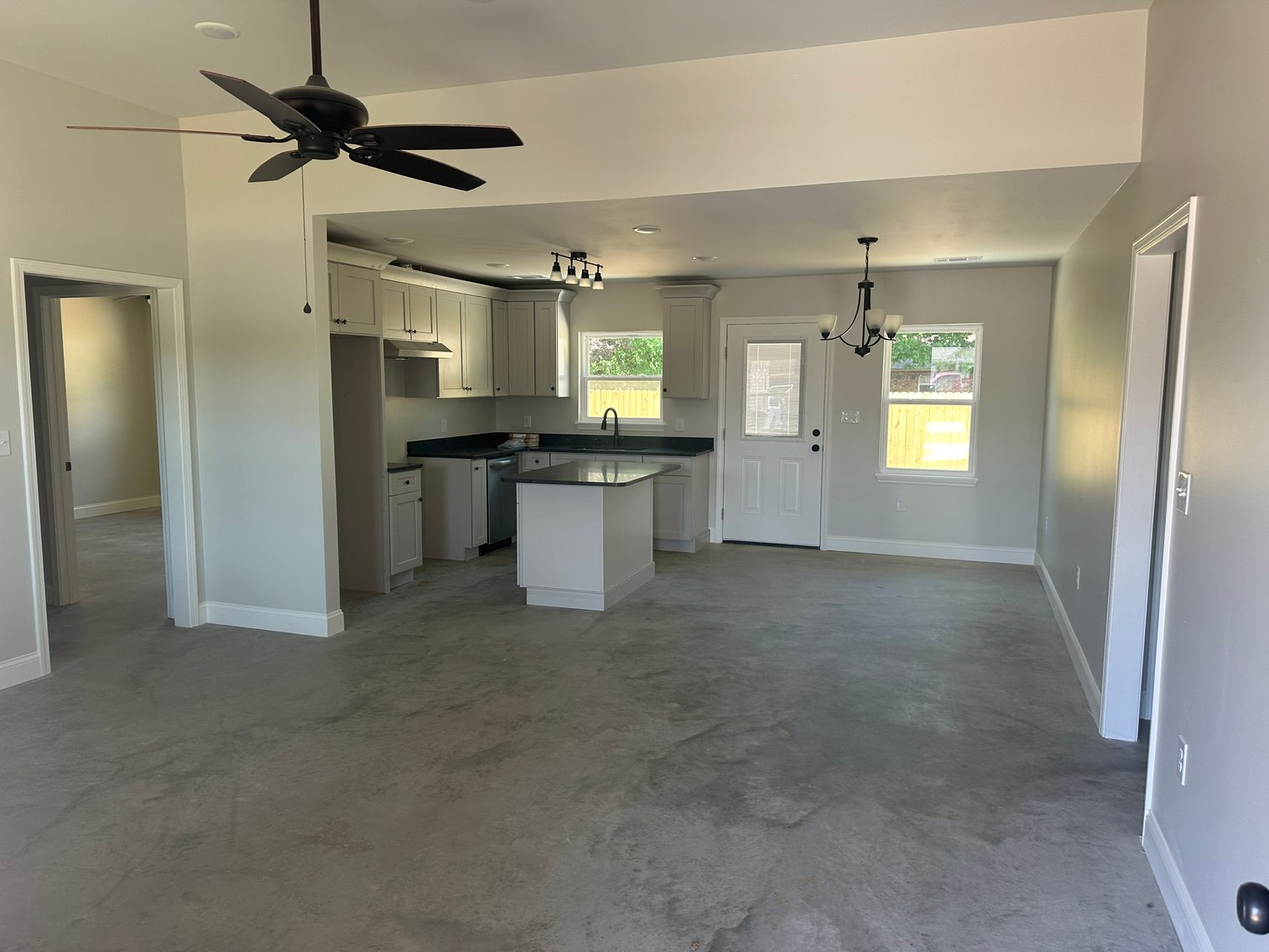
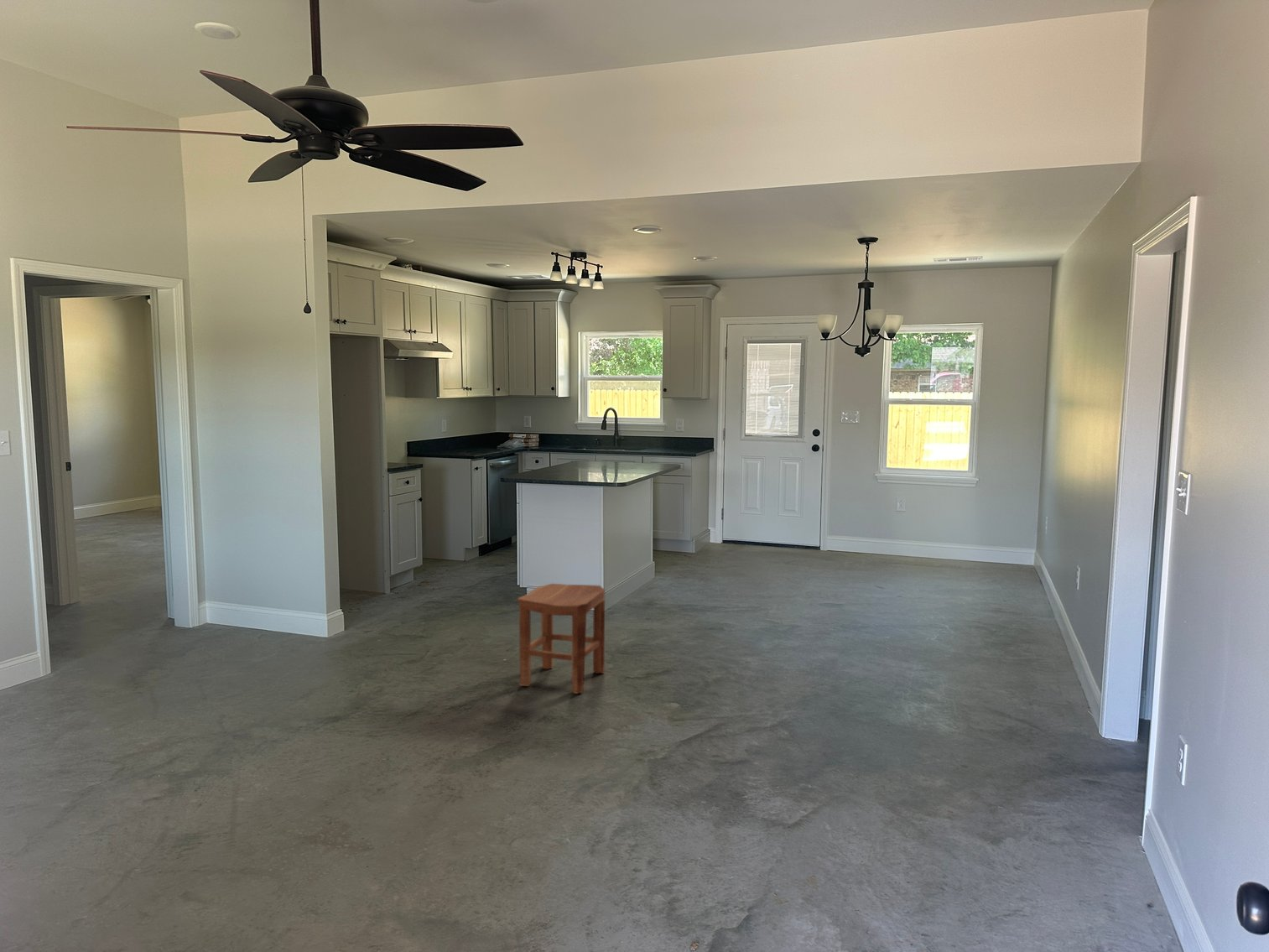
+ stool [517,583,606,694]
